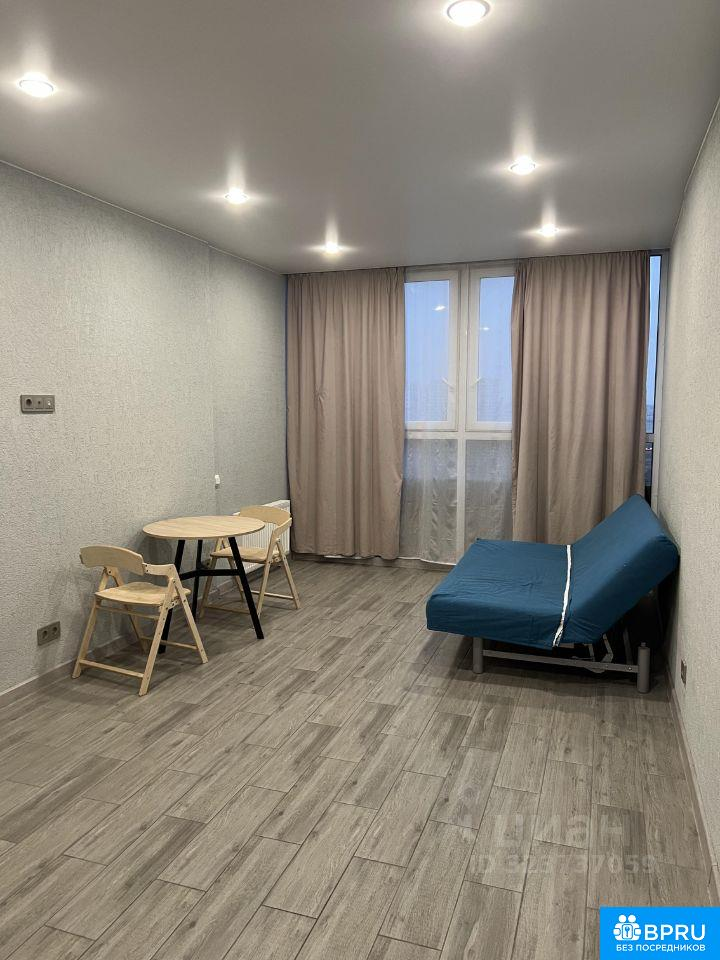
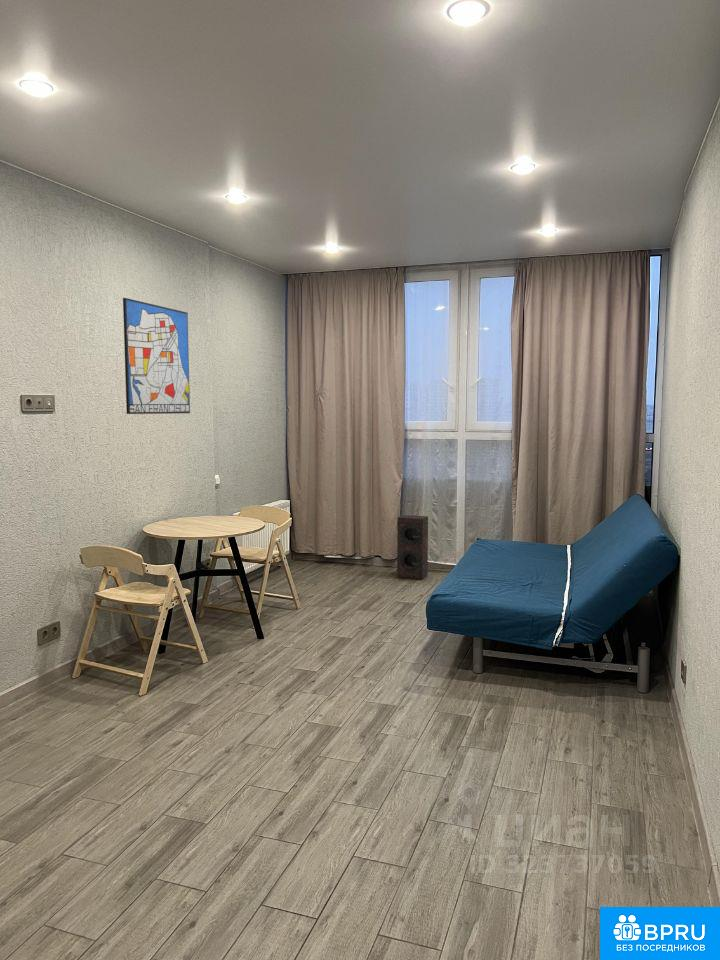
+ speaker [396,514,429,581]
+ wall art [122,297,191,415]
